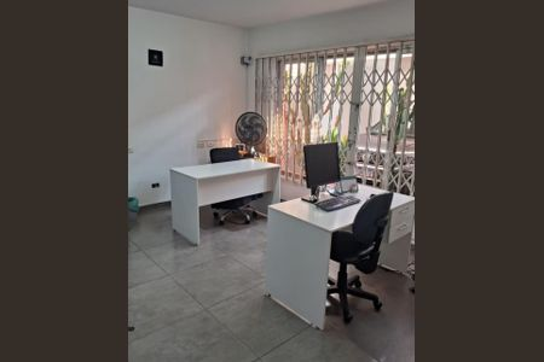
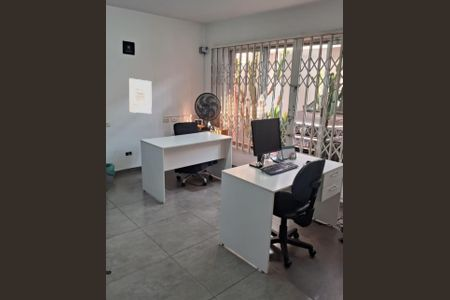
+ wall art [128,77,153,114]
